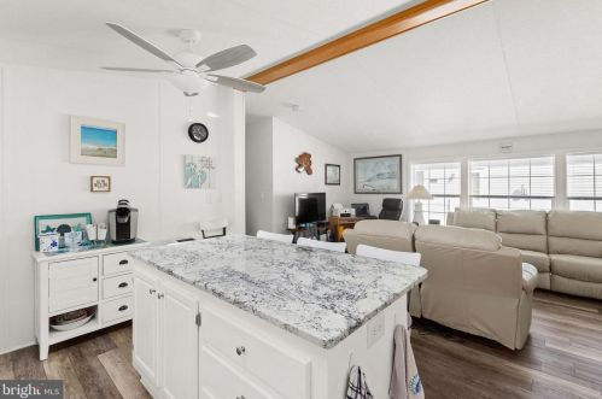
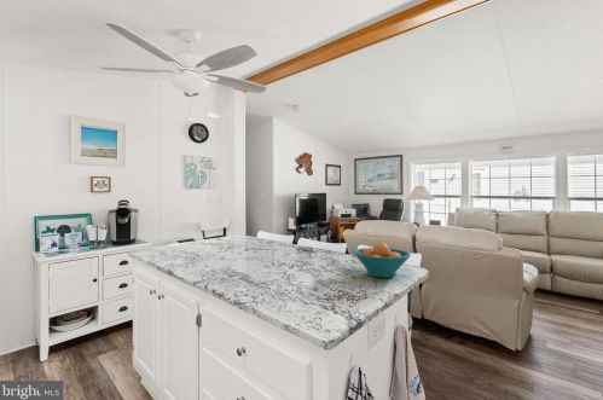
+ fruit bowl [353,242,412,279]
